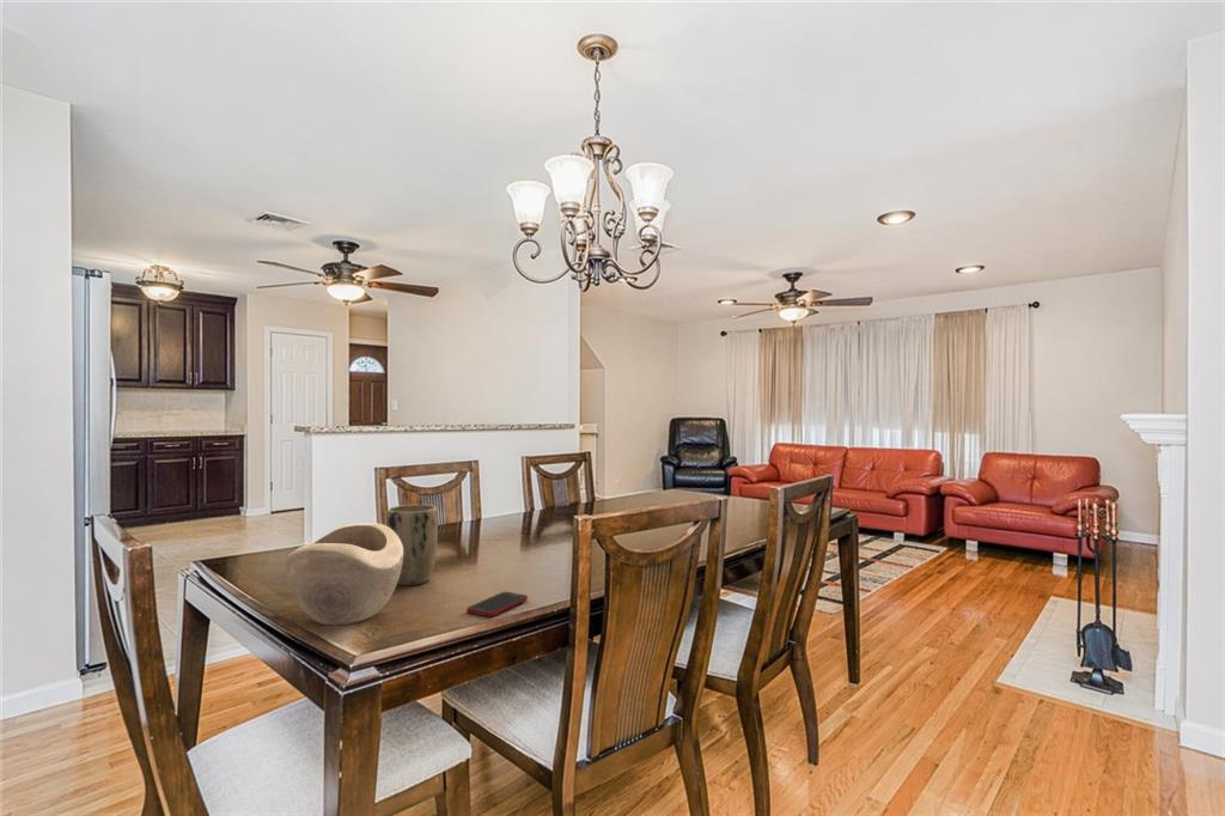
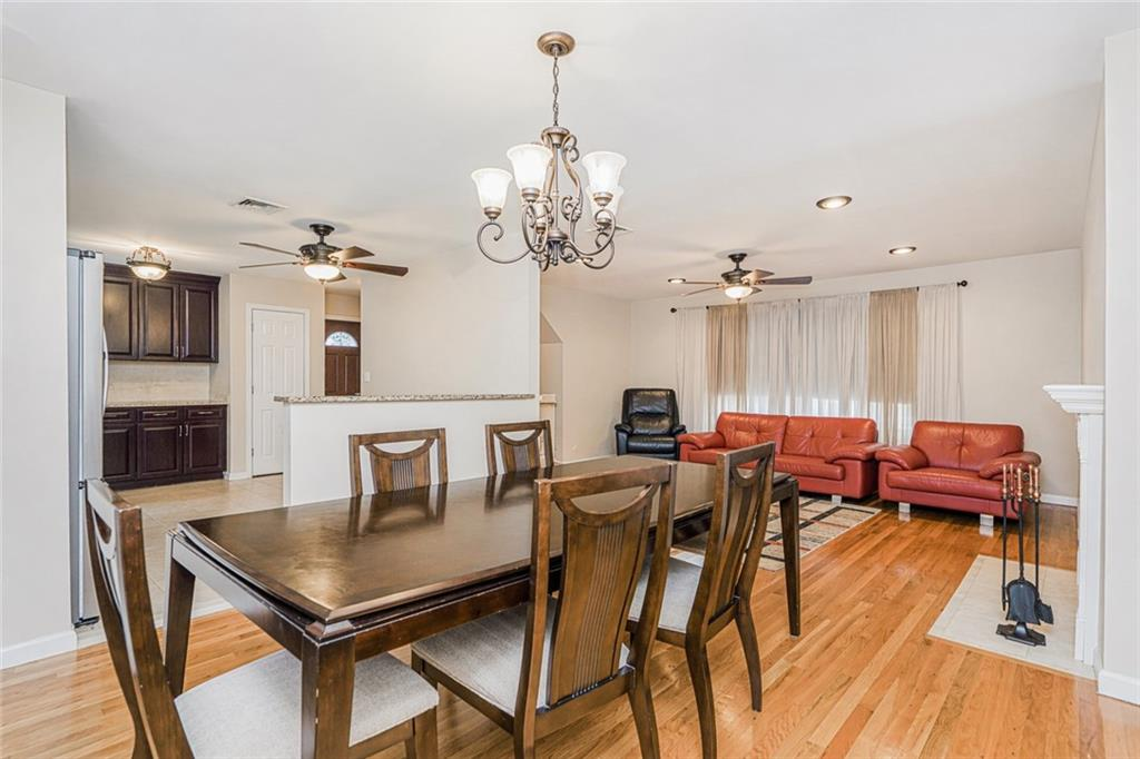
- cell phone [465,591,529,617]
- decorative bowl [285,522,404,627]
- plant pot [385,504,439,586]
